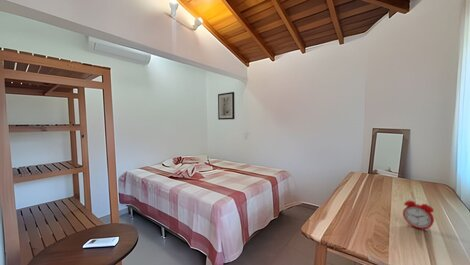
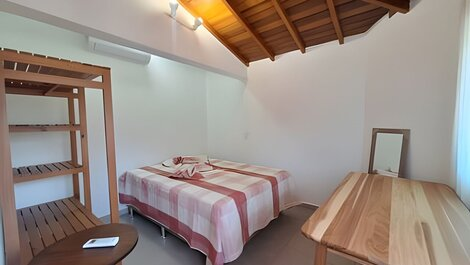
- alarm clock [402,196,435,232]
- wall art [217,91,236,121]
